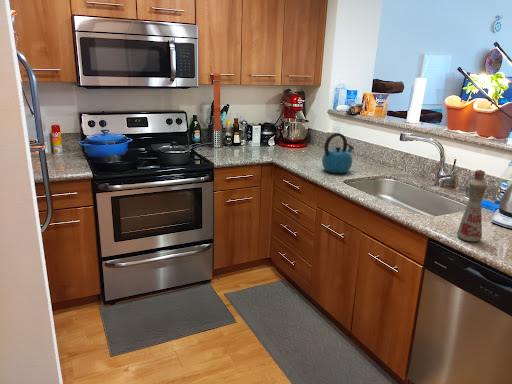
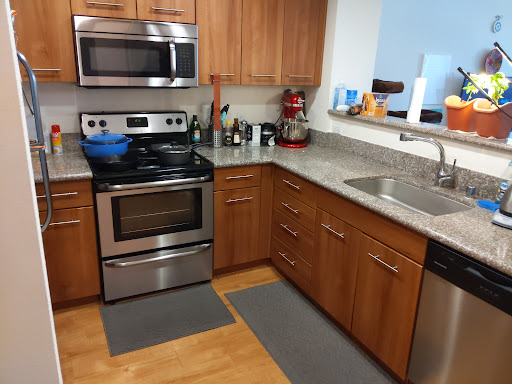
- kettle [321,132,355,174]
- bottle [456,169,488,242]
